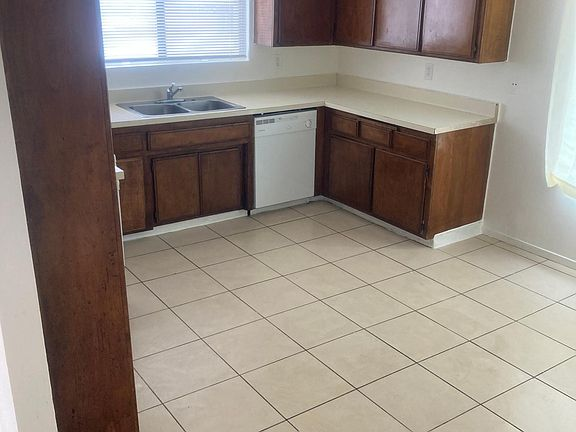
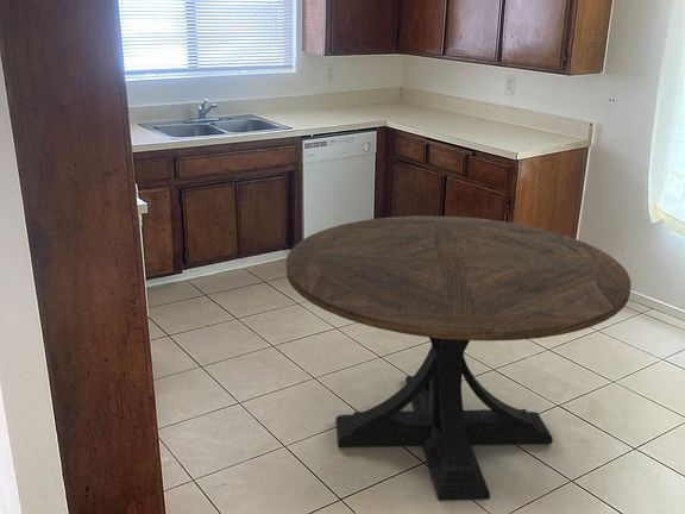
+ round table [285,214,633,502]
